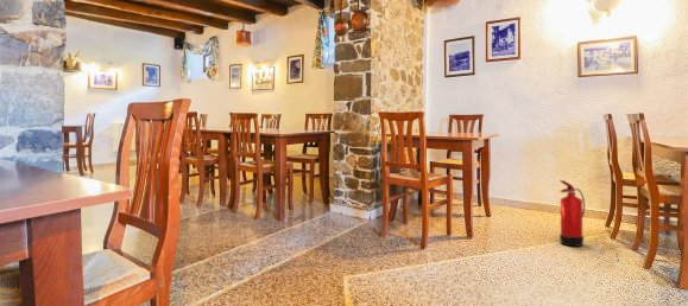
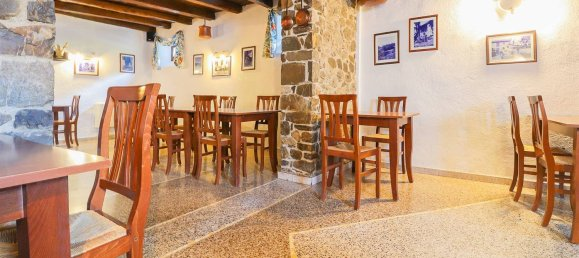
- fire extinguisher [558,179,586,248]
